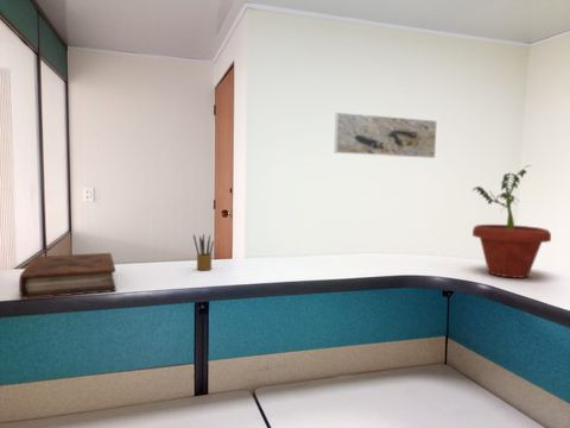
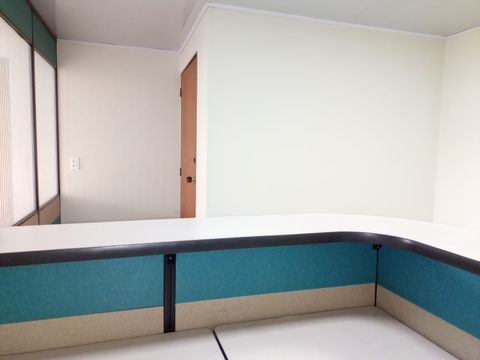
- pencil box [192,233,215,271]
- book [18,252,116,301]
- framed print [334,112,438,159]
- potted plant [471,164,552,279]
